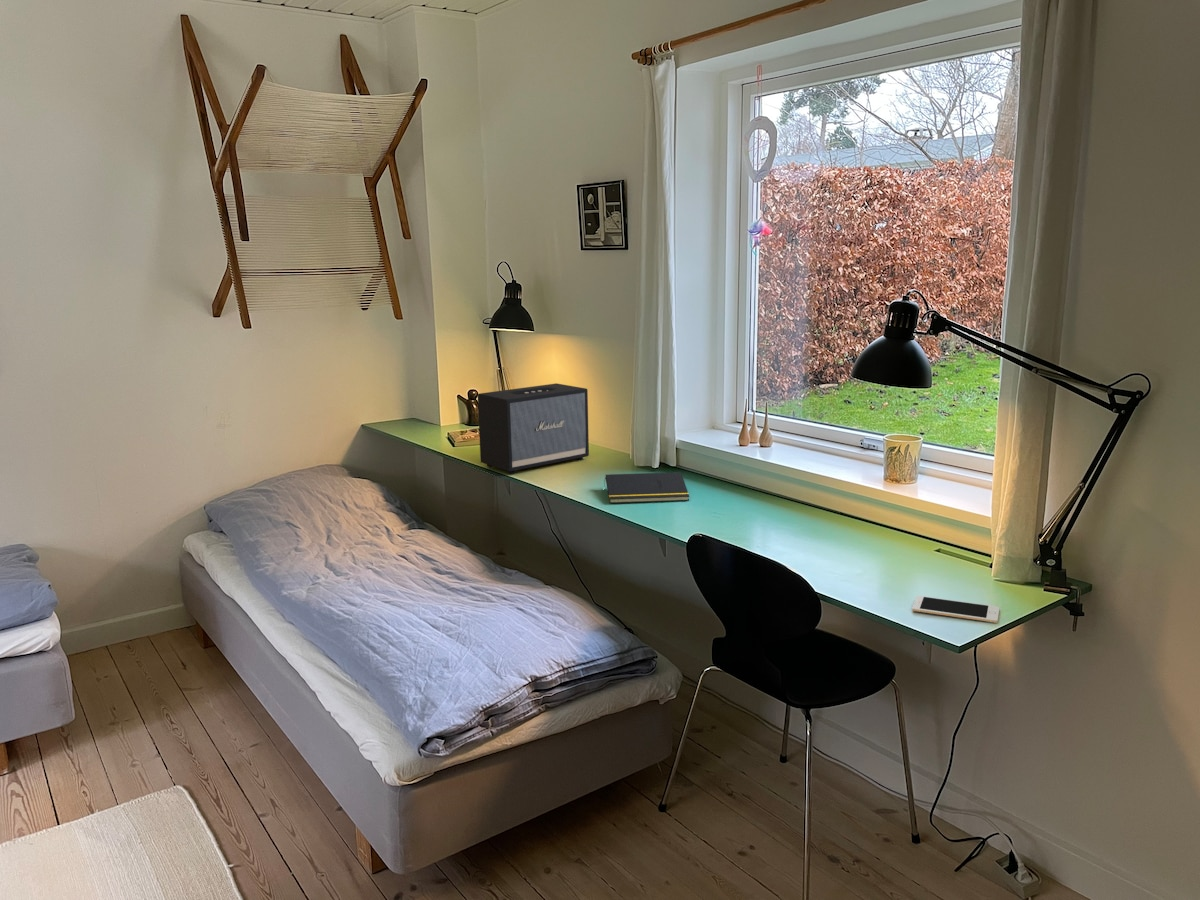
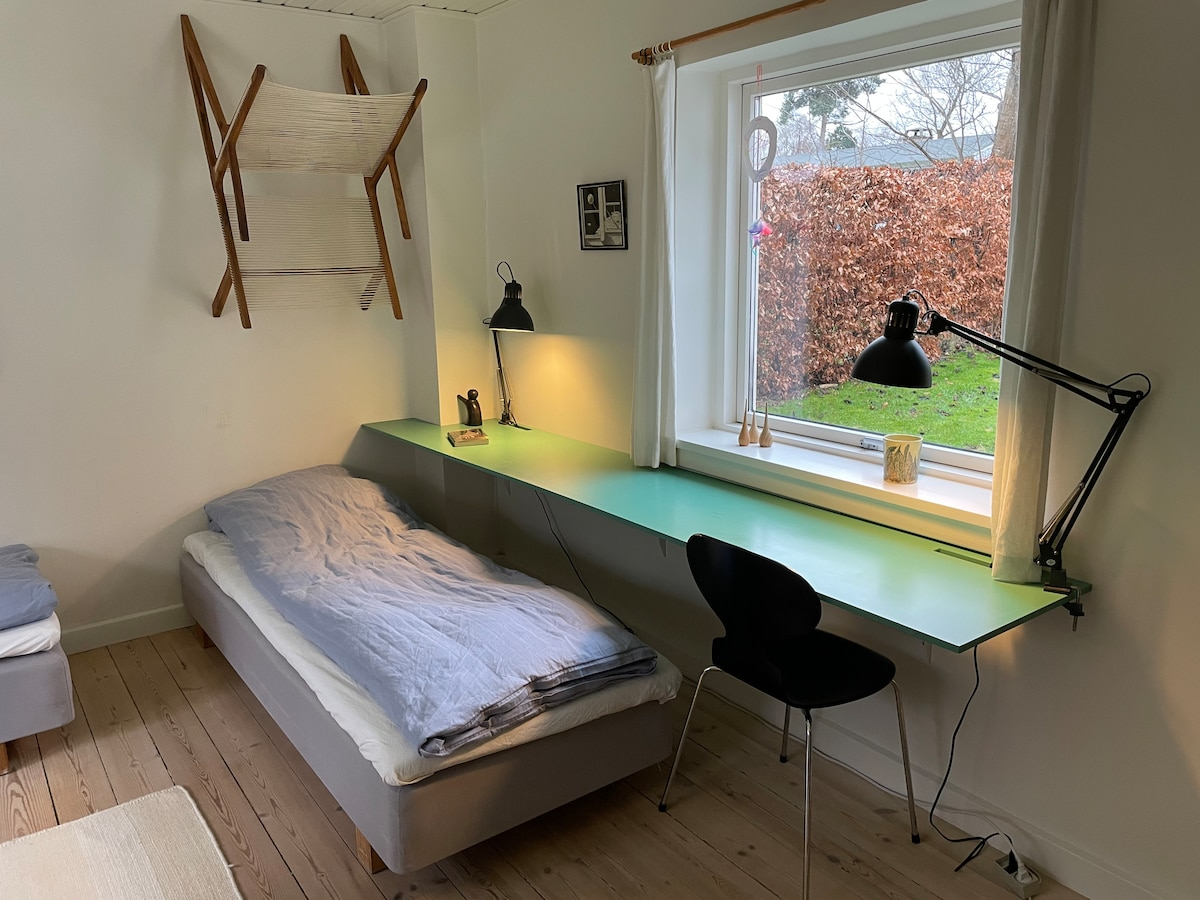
- notepad [603,471,690,504]
- cell phone [911,595,1000,624]
- speaker [477,383,590,475]
